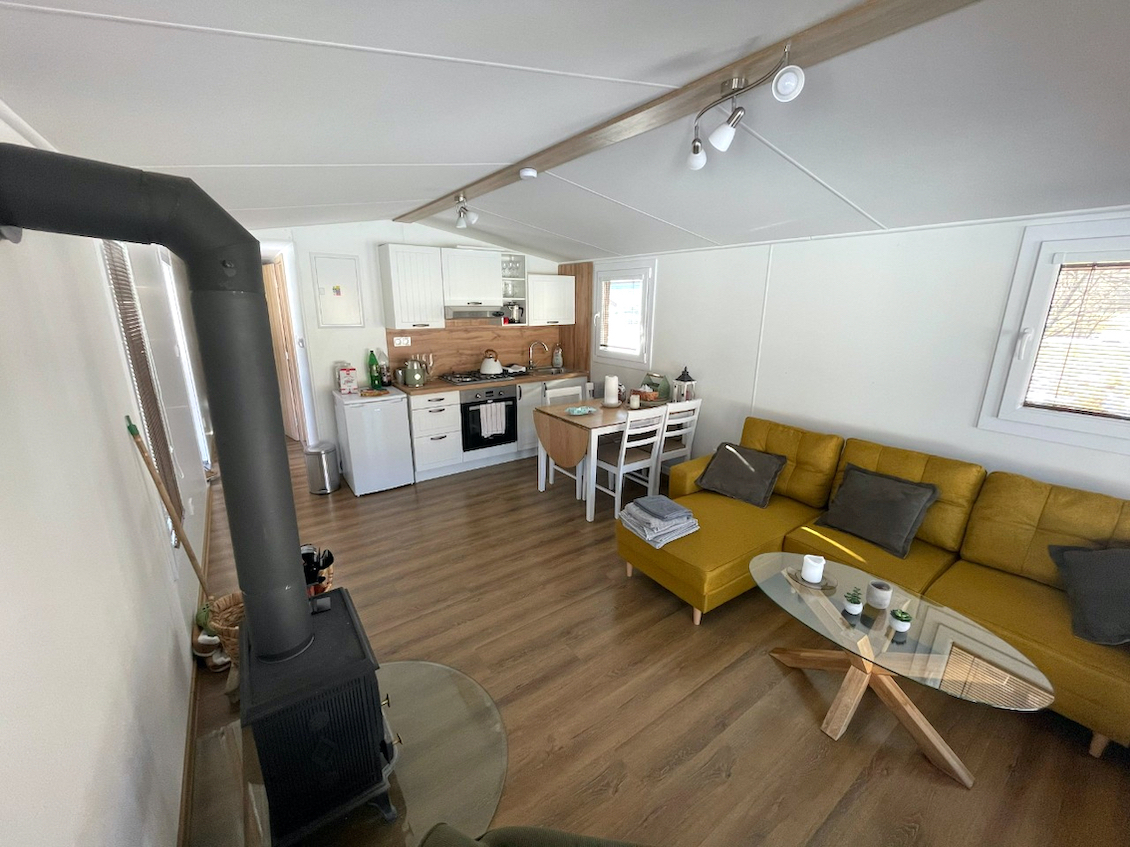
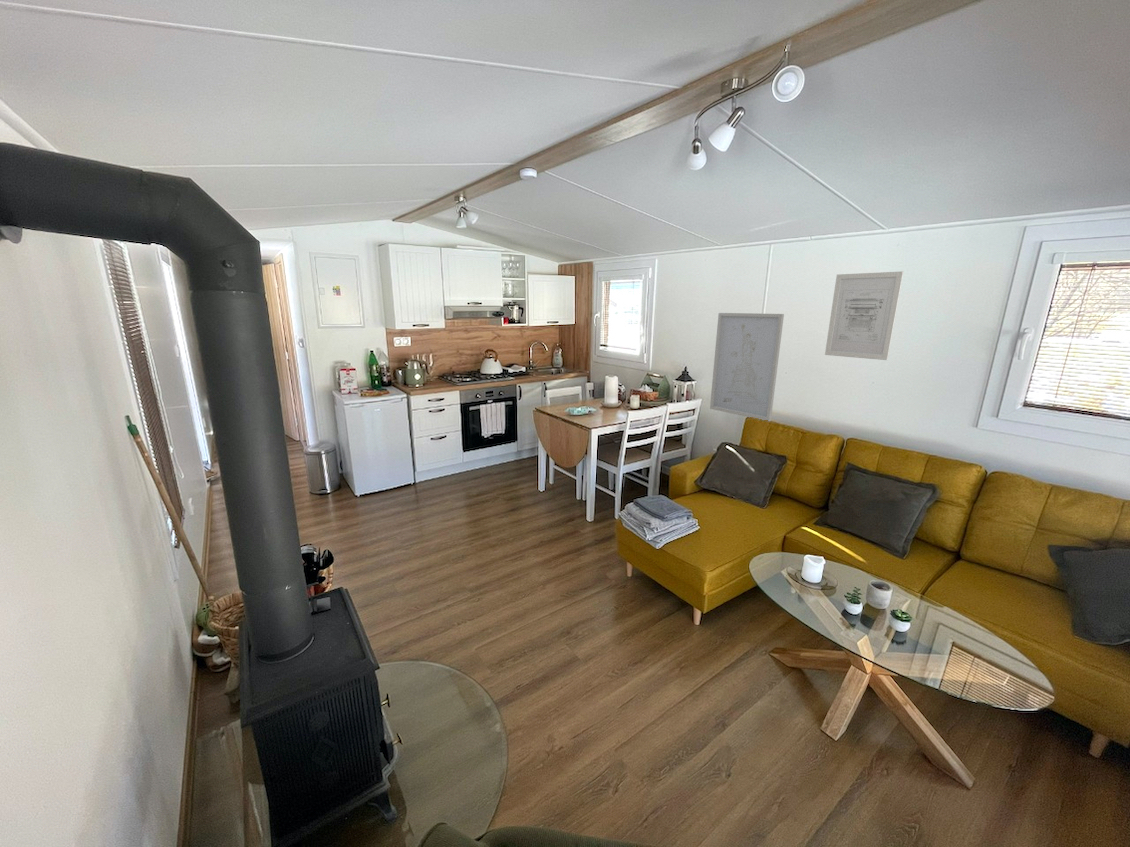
+ wall art [824,270,905,361]
+ wall art [709,312,785,422]
